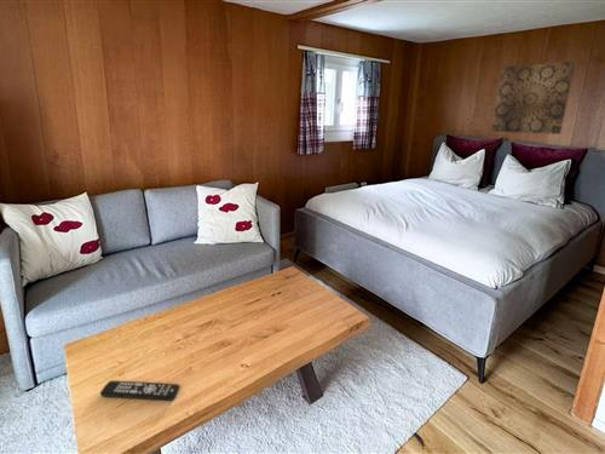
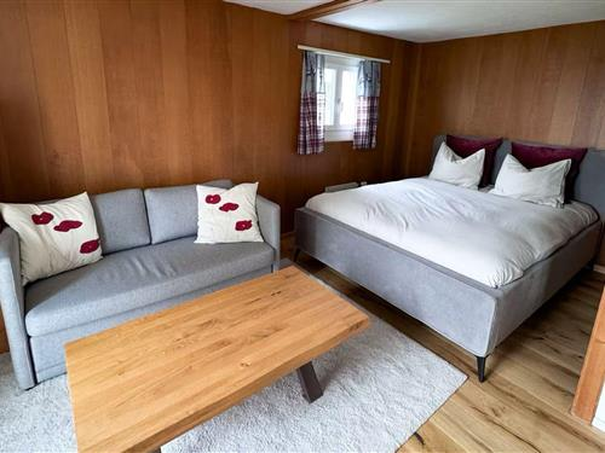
- wall art [490,61,577,136]
- remote control [99,380,180,402]
